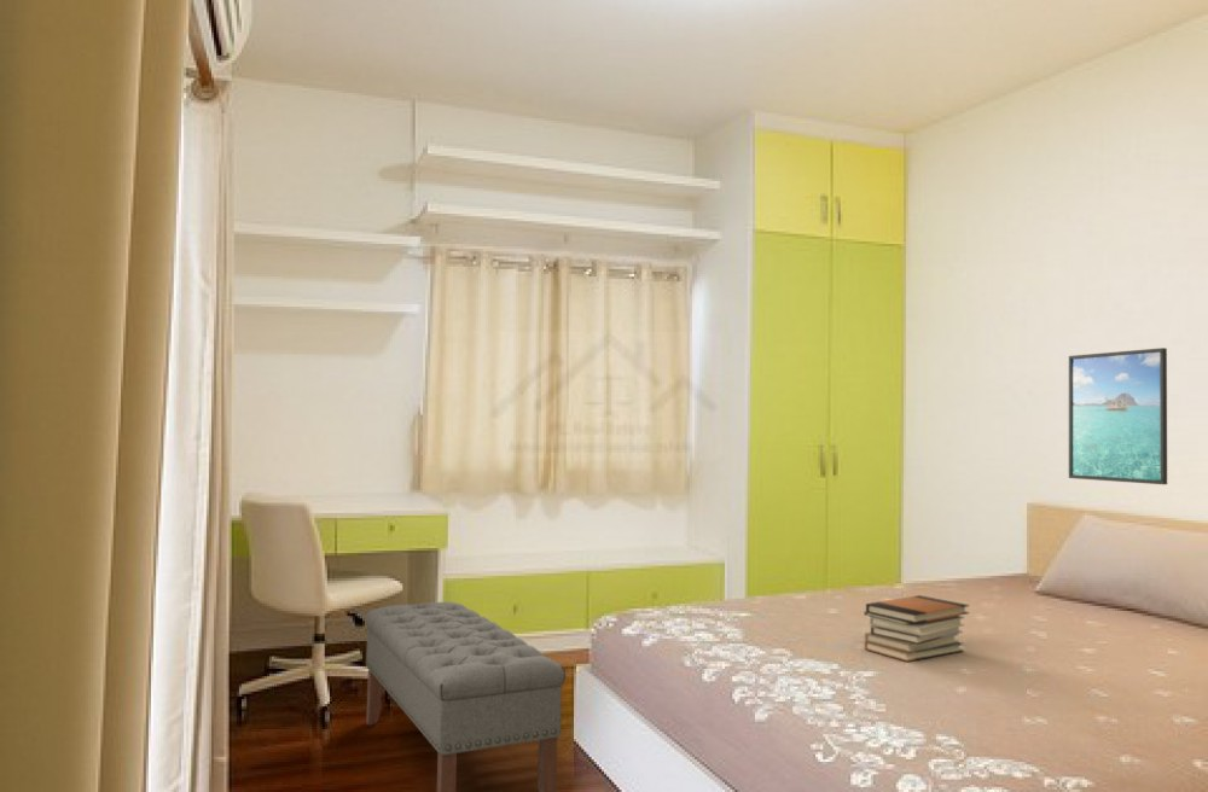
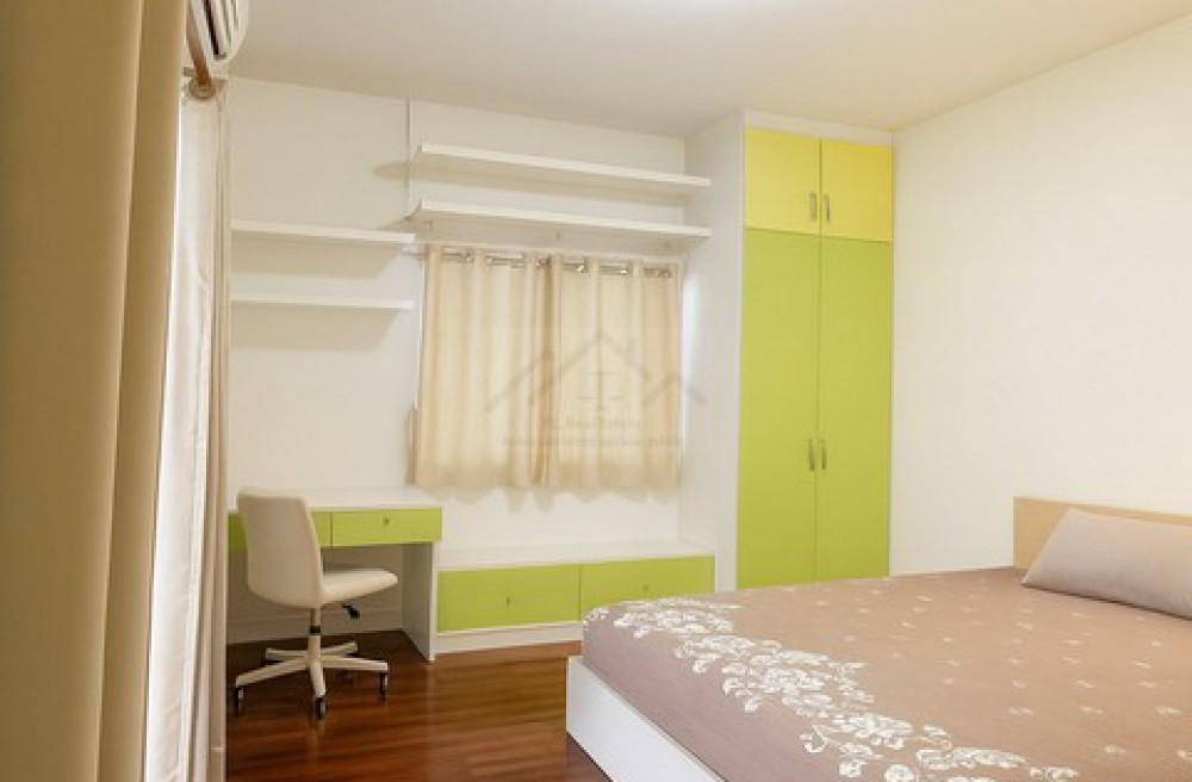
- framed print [1068,346,1168,485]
- book stack [863,594,970,663]
- bench [364,601,567,792]
